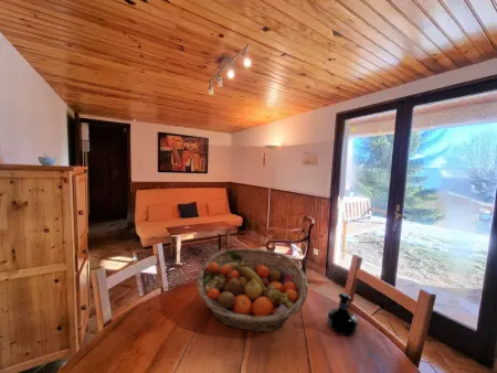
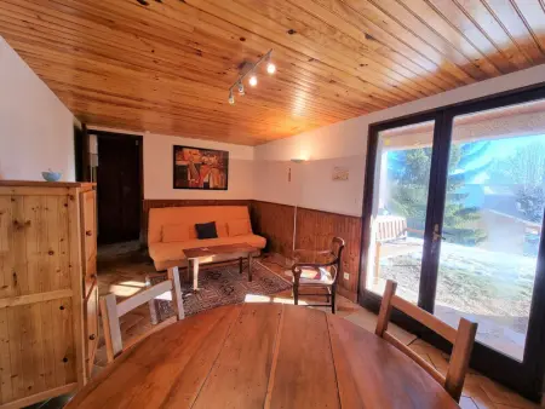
- fruit basket [195,247,309,333]
- tequila bottle [327,291,359,337]
